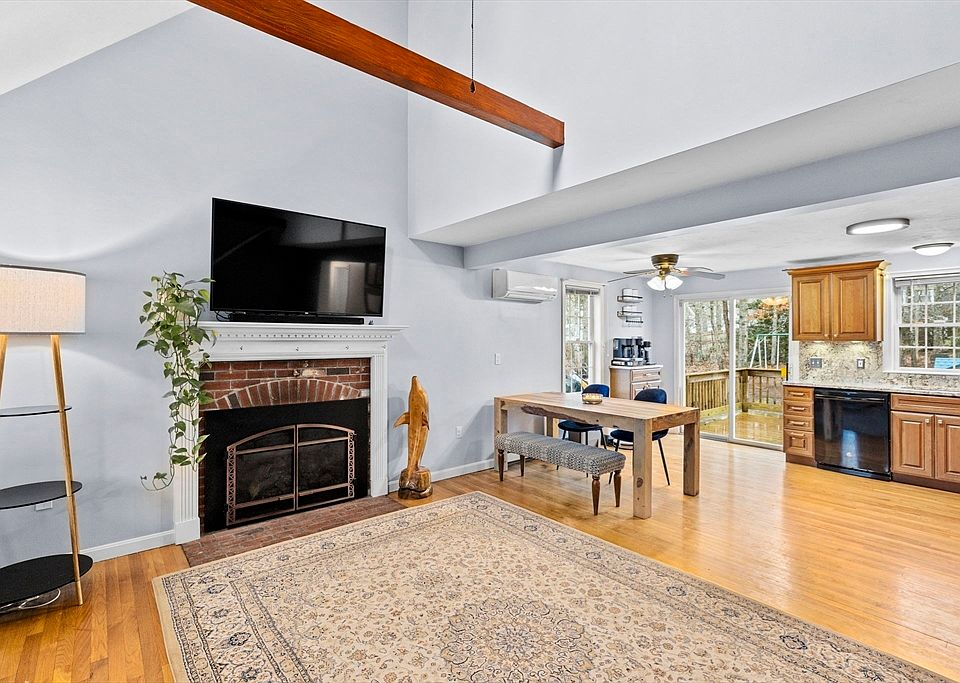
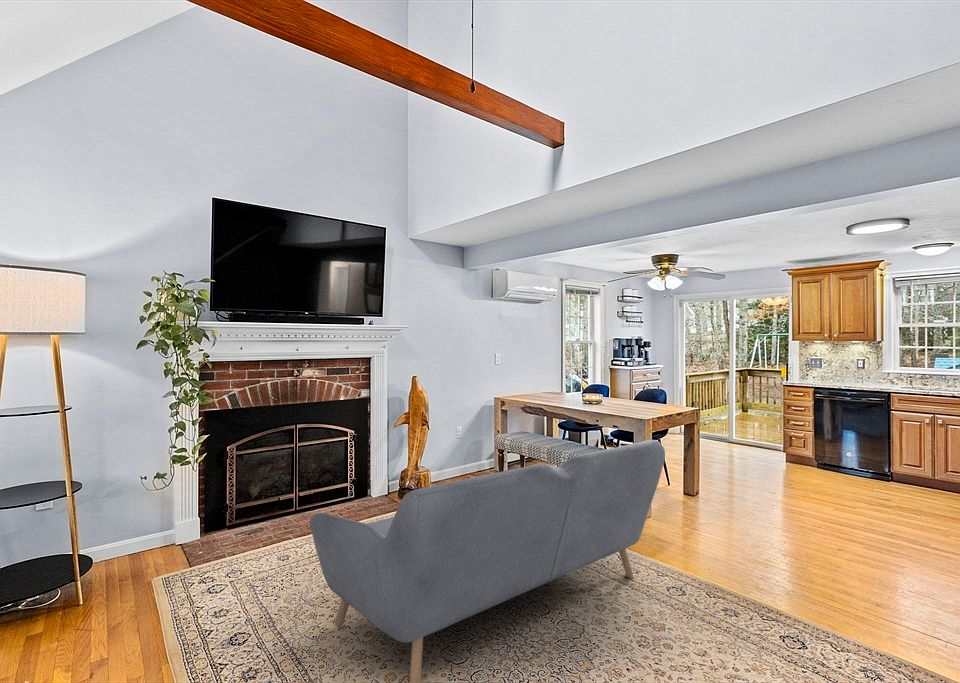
+ sofa [309,439,666,683]
